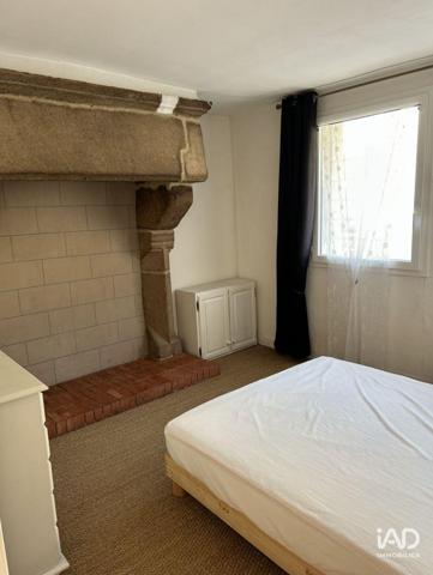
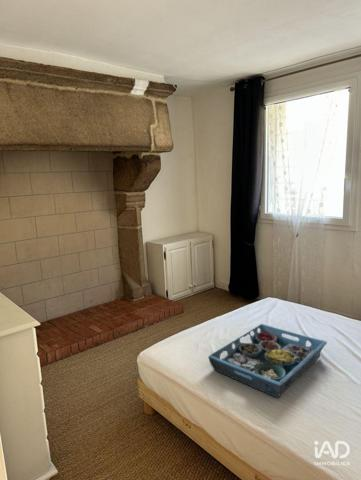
+ serving tray [207,323,328,399]
